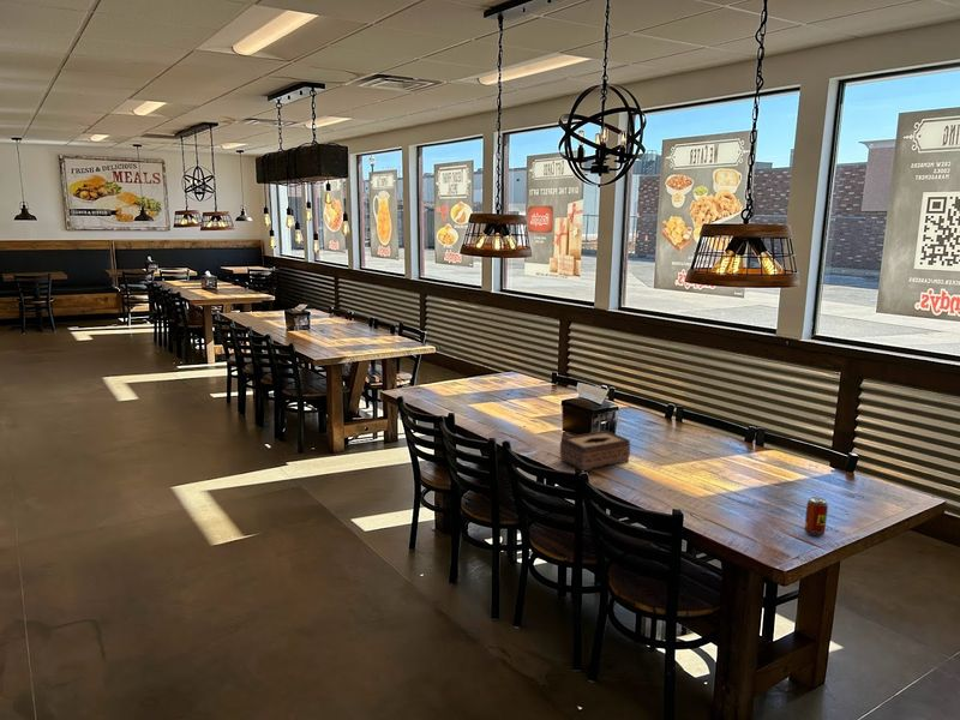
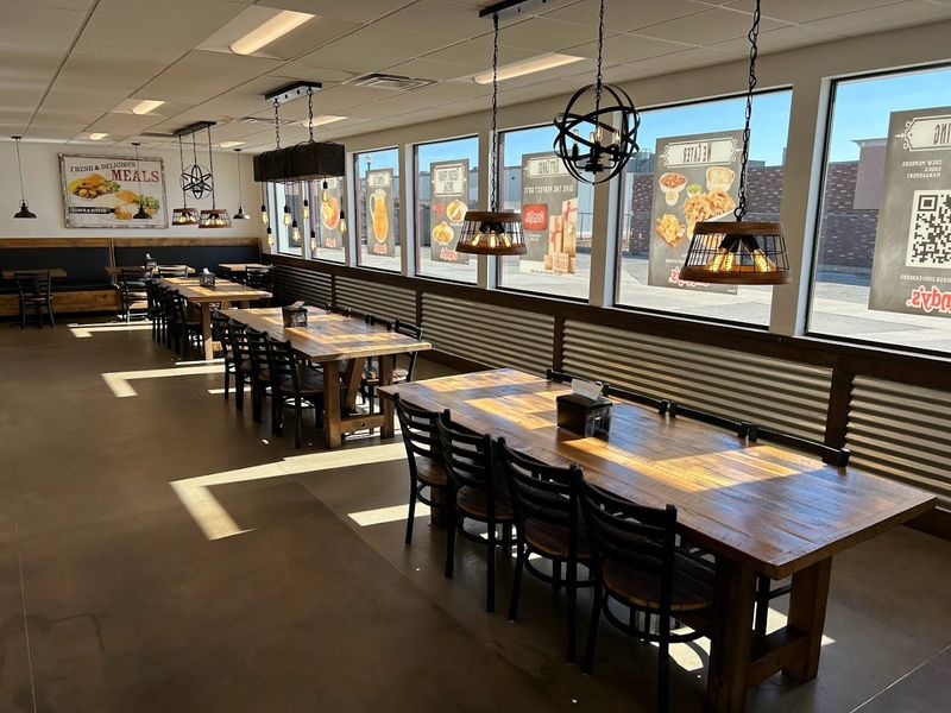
- beverage can [803,496,829,538]
- tissue box [559,430,631,472]
